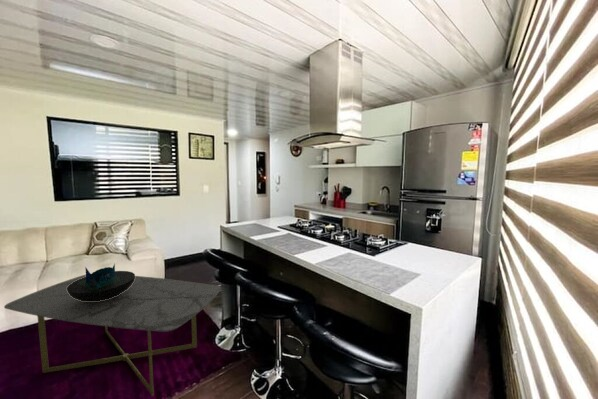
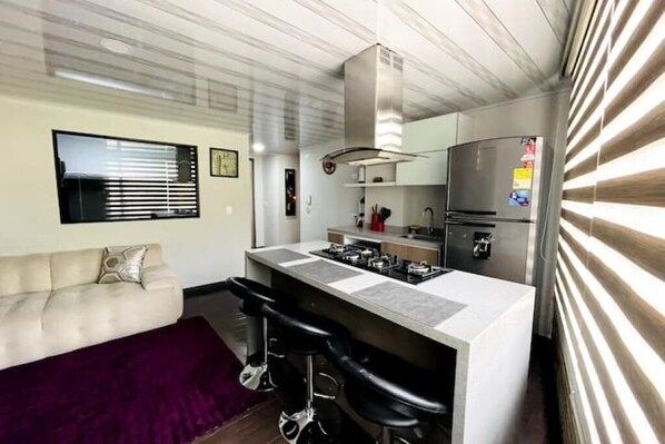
- decorative bowl [67,263,136,301]
- coffee table [3,273,222,397]
